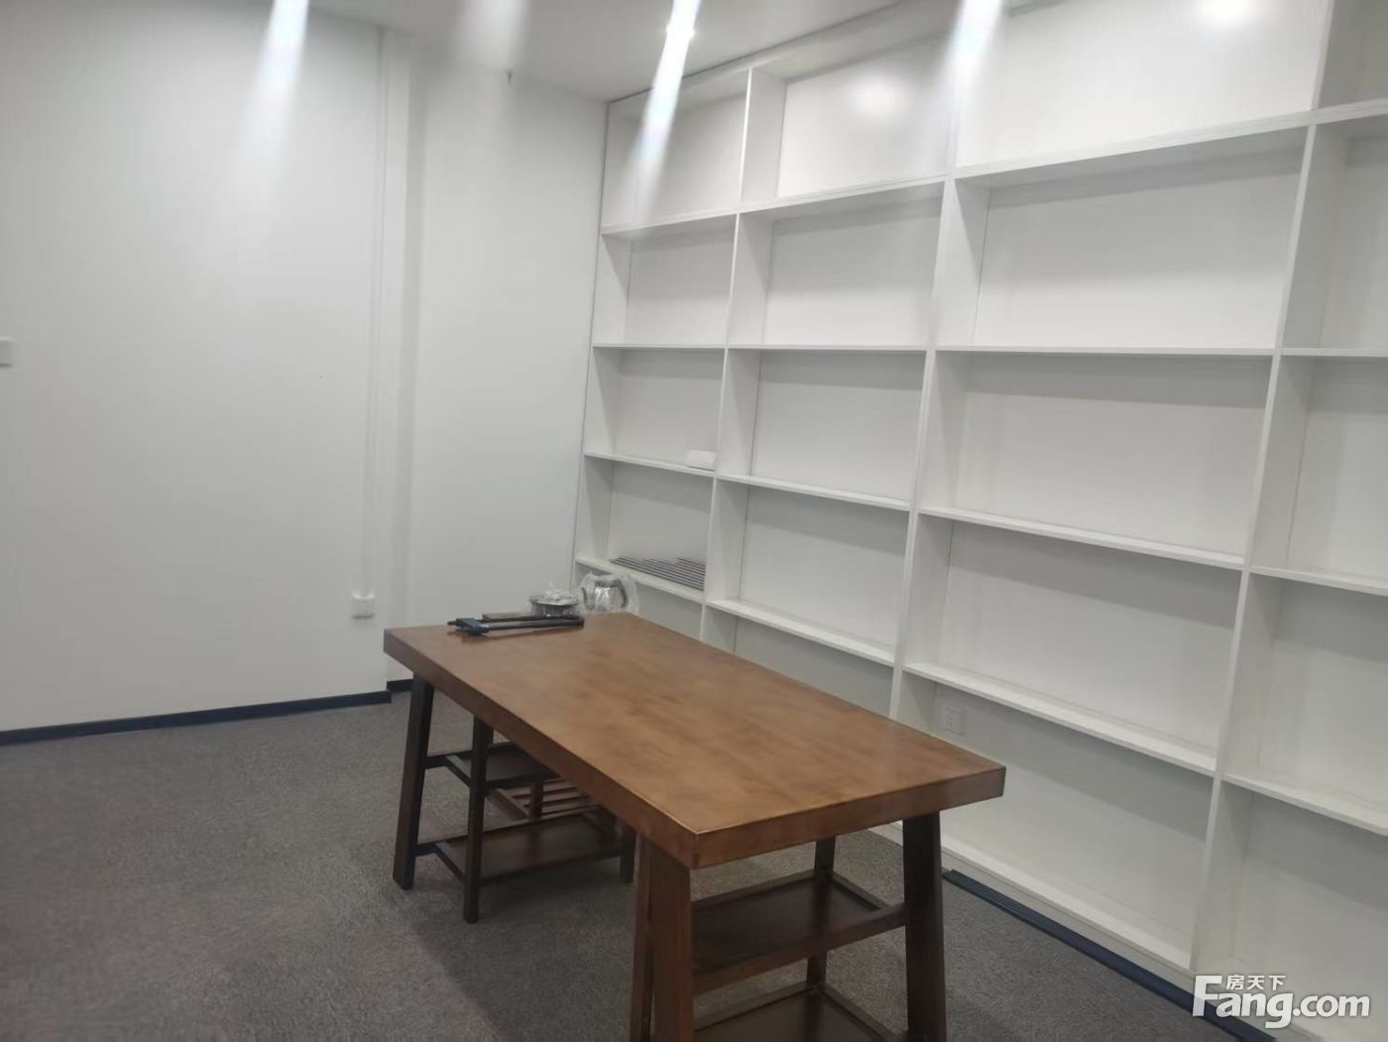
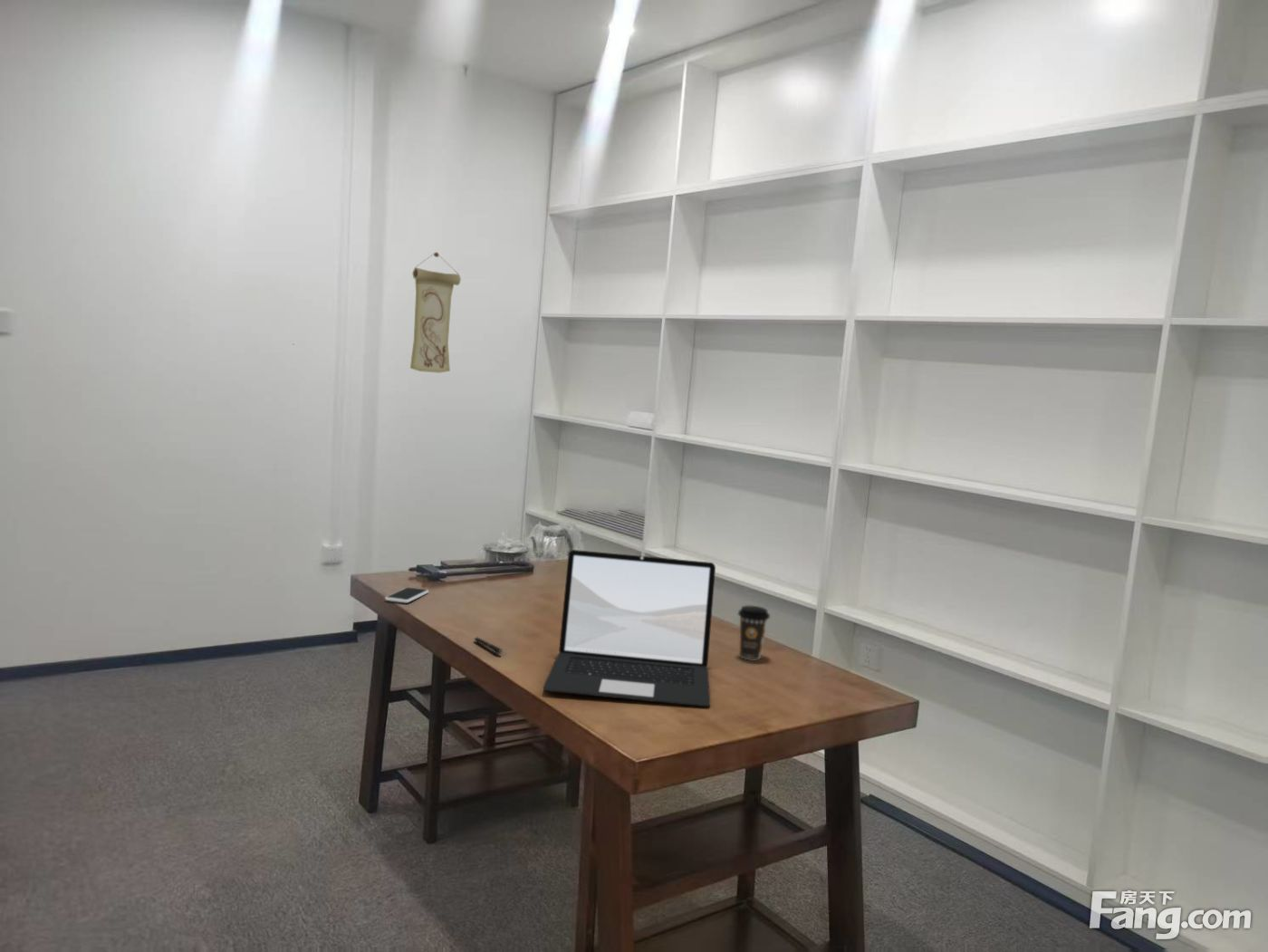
+ pen [473,637,504,656]
+ coffee cup [737,605,771,660]
+ wall scroll [409,251,462,373]
+ laptop [543,549,716,707]
+ smartphone [384,587,429,604]
